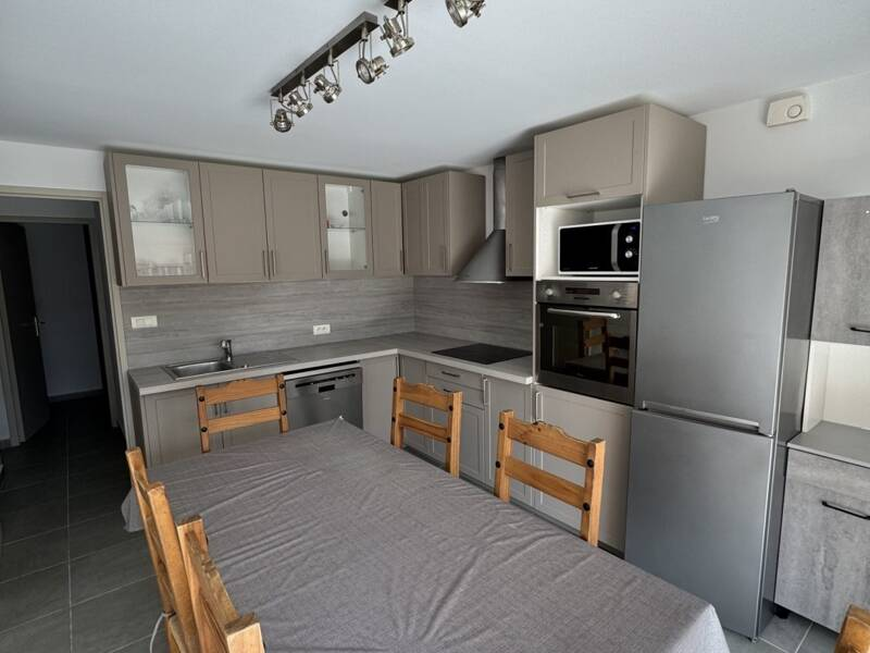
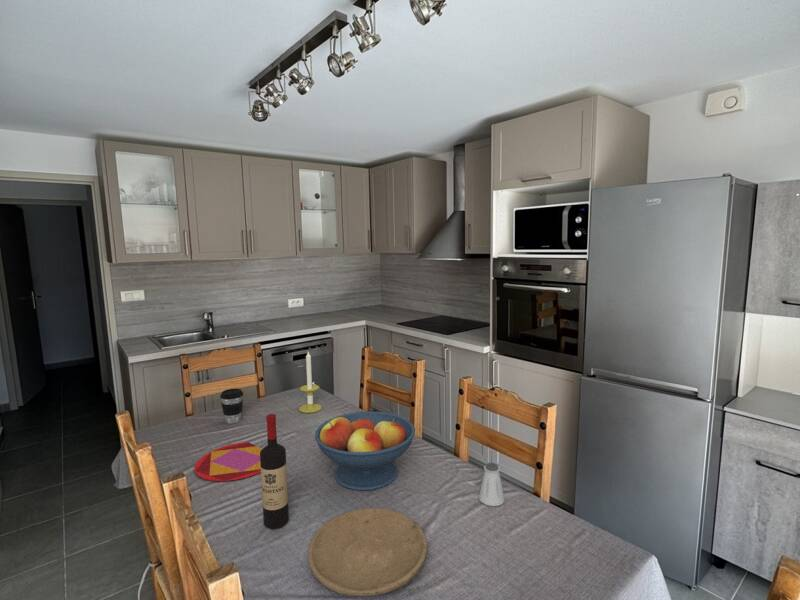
+ plate [307,507,428,597]
+ coffee cup [219,388,244,425]
+ wine bottle [260,413,290,530]
+ fruit bowl [314,410,416,491]
+ saltshaker [478,462,505,507]
+ candle [298,351,323,414]
+ plate [194,441,263,482]
